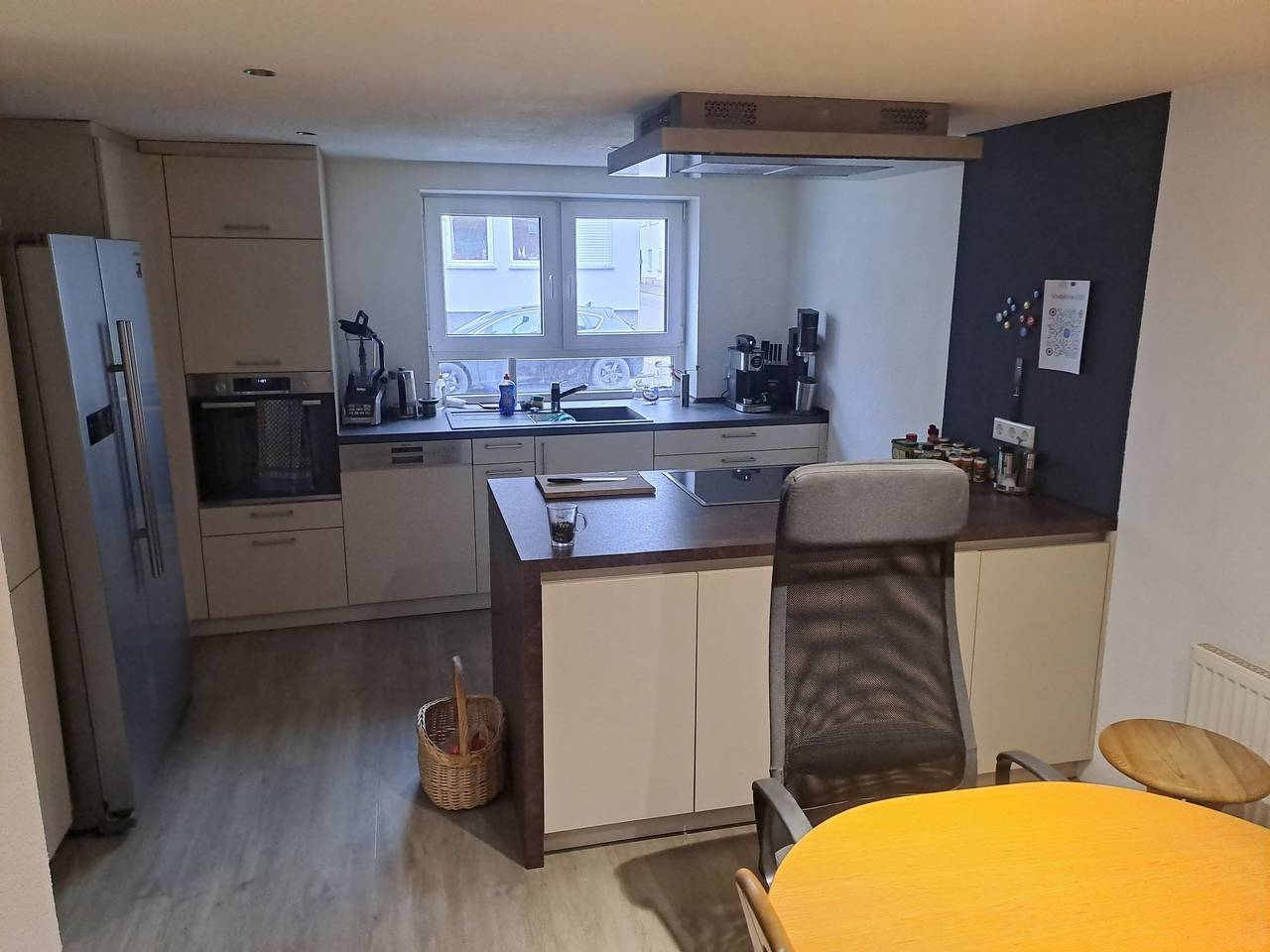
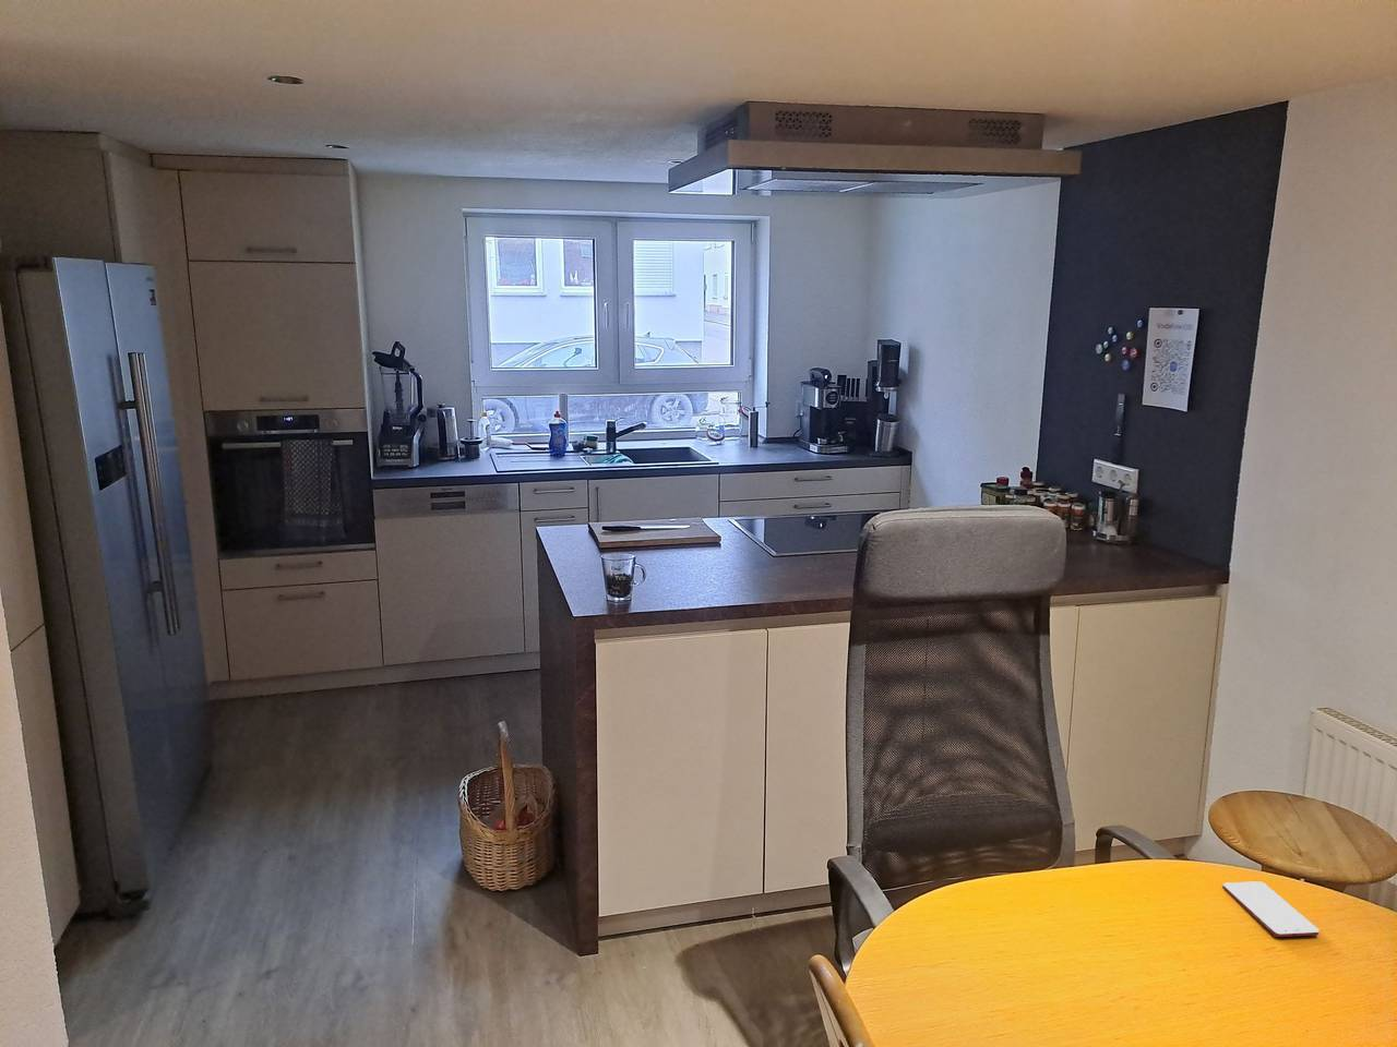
+ smartphone [1222,880,1321,938]
